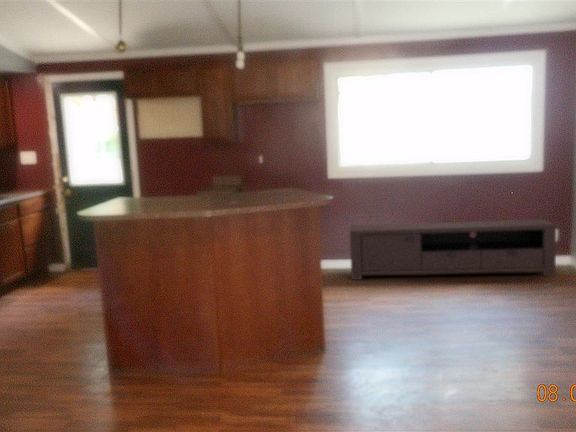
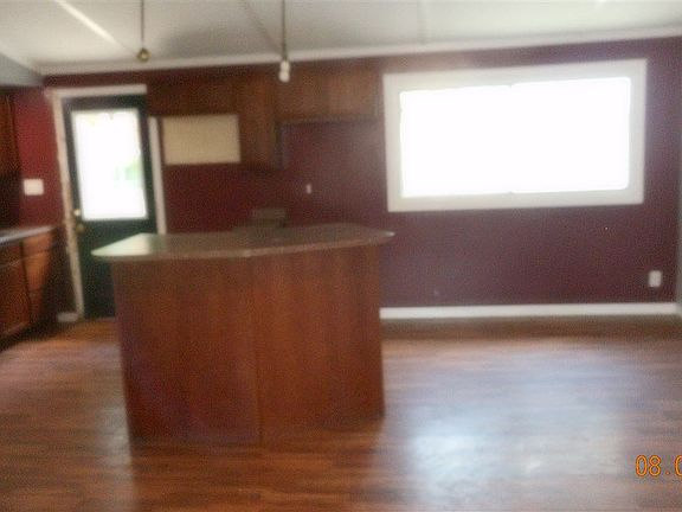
- media console [349,218,557,281]
